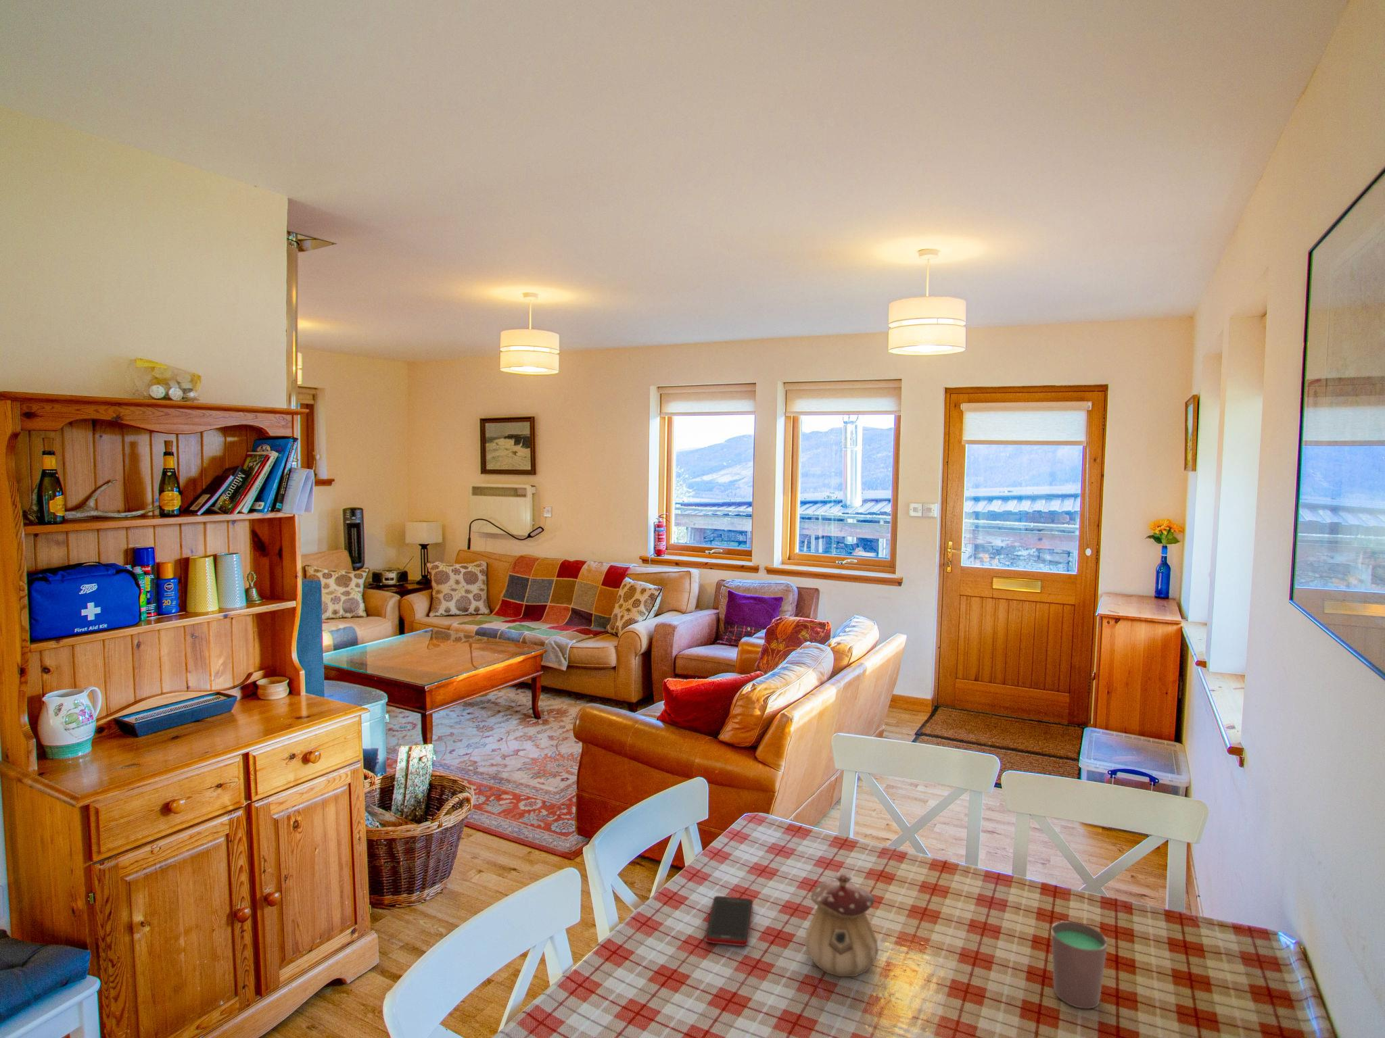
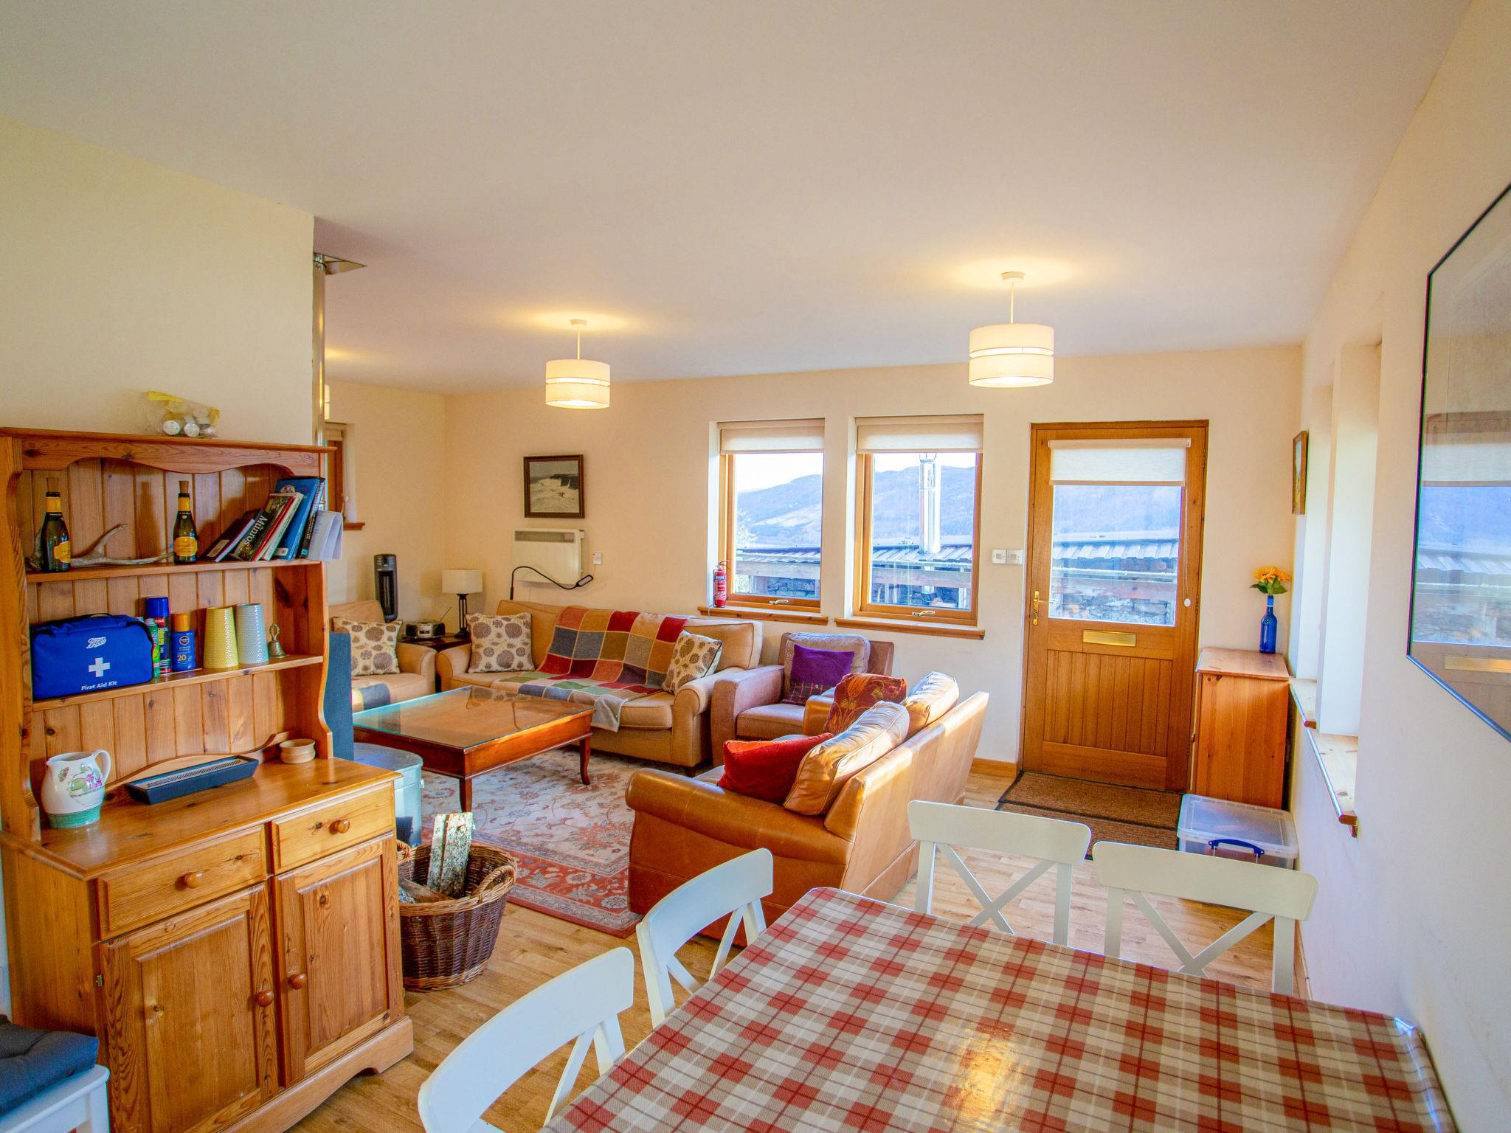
- cell phone [704,895,754,946]
- cup [1050,920,1108,1010]
- teapot [804,872,879,977]
